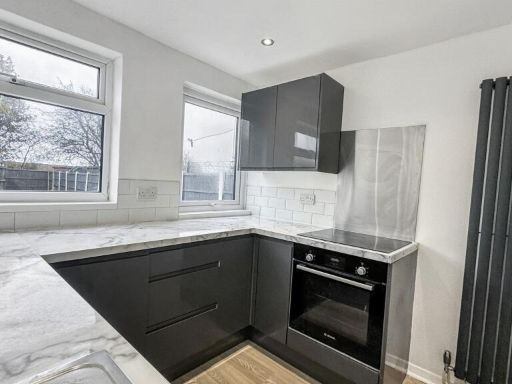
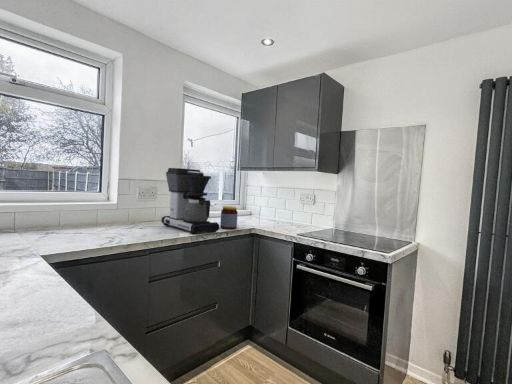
+ jar [219,205,239,230]
+ coffee maker [161,167,220,235]
